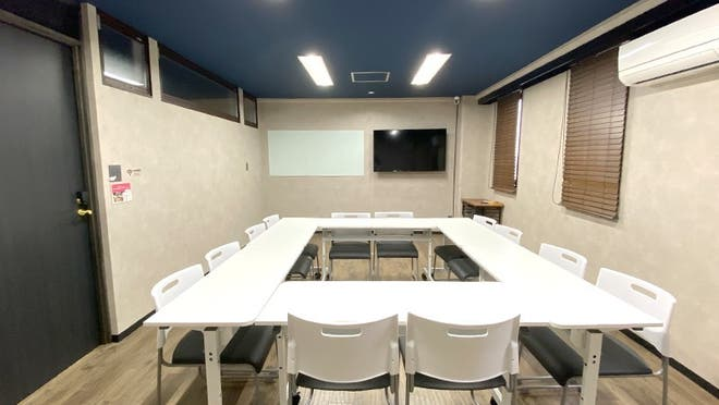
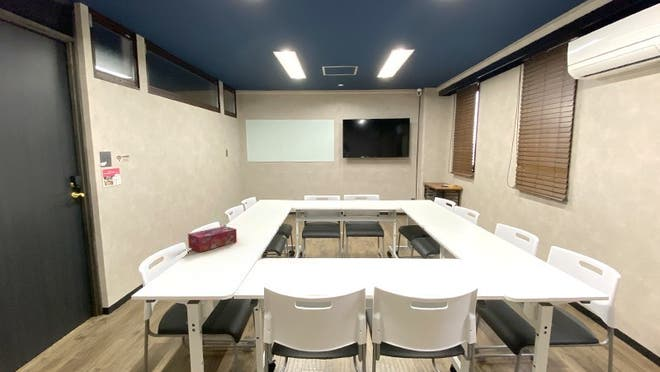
+ tissue box [187,225,238,253]
